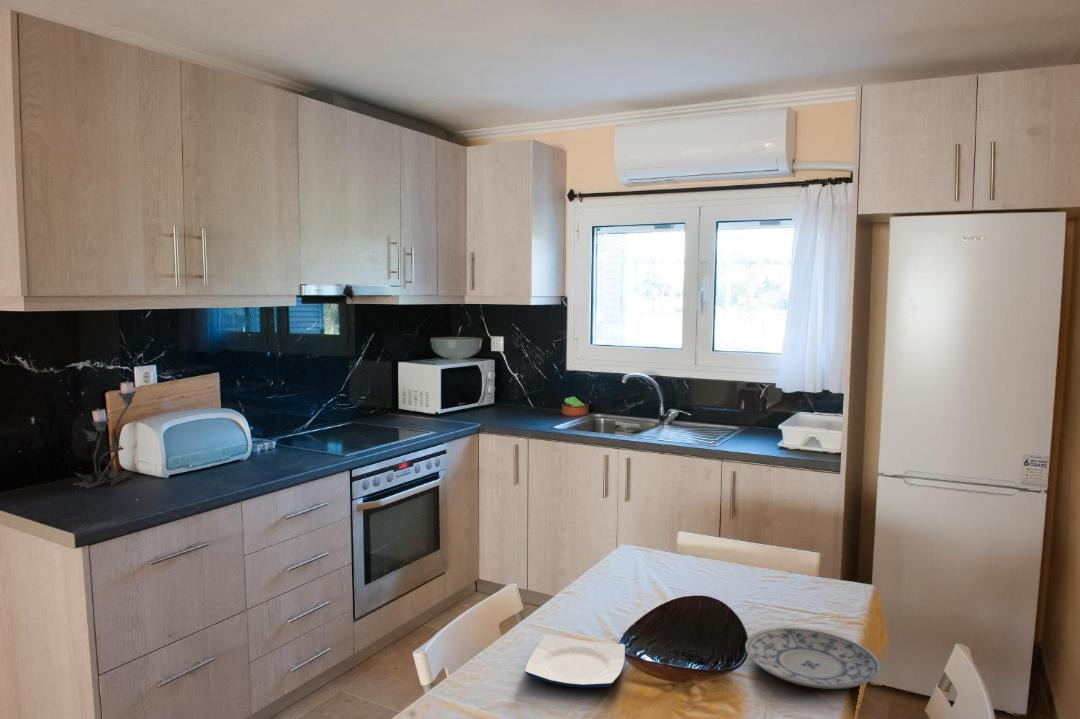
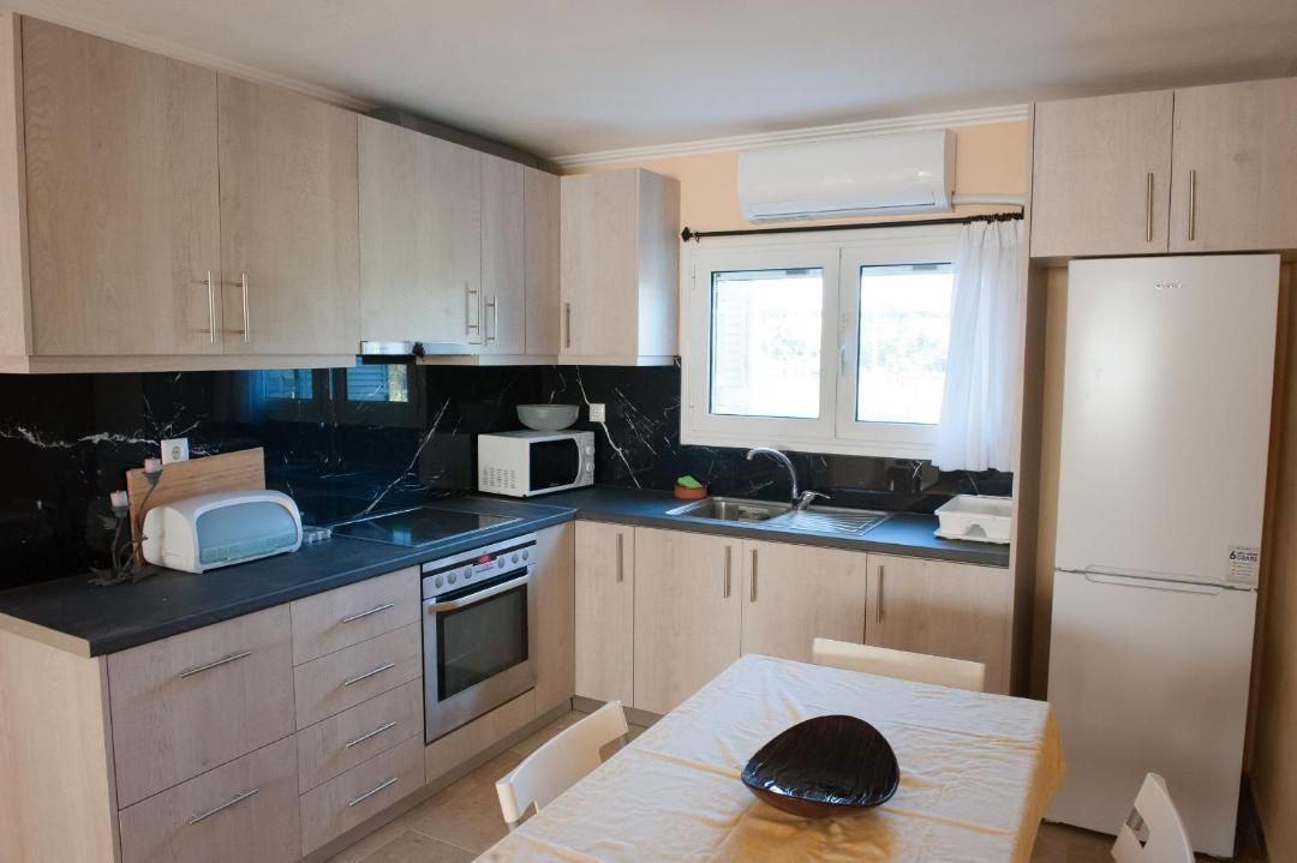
- plate [744,626,882,690]
- plate [524,634,626,688]
